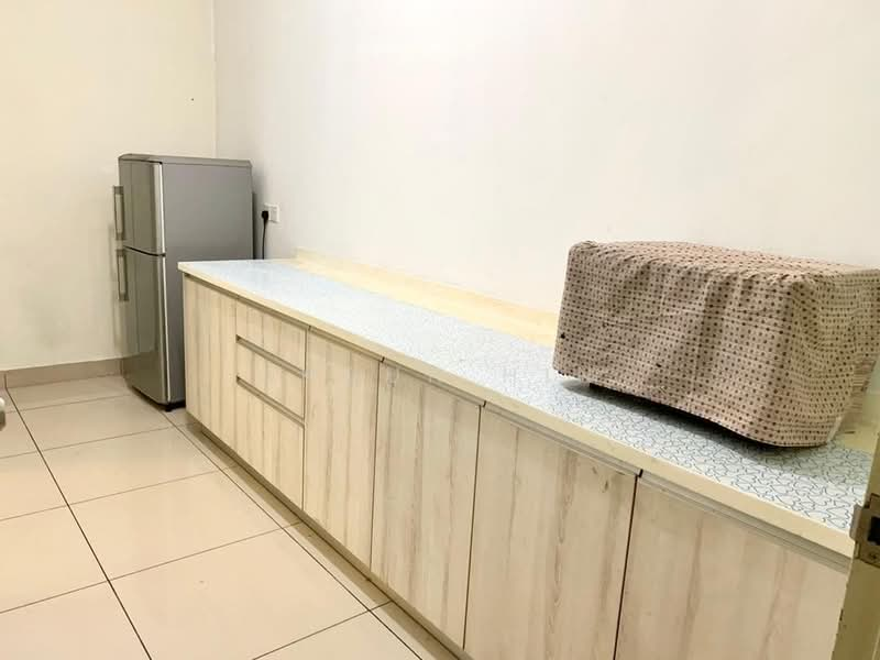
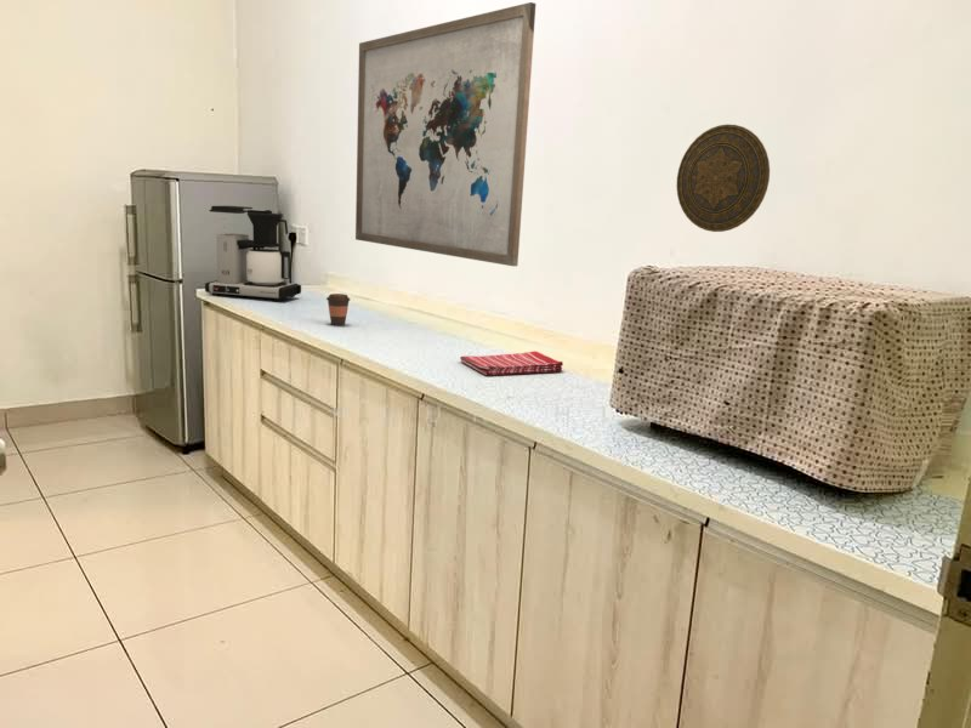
+ wall art [354,1,536,267]
+ coffee maker [204,205,302,302]
+ decorative plate [675,124,771,233]
+ dish towel [459,349,564,376]
+ coffee cup [325,292,351,328]
